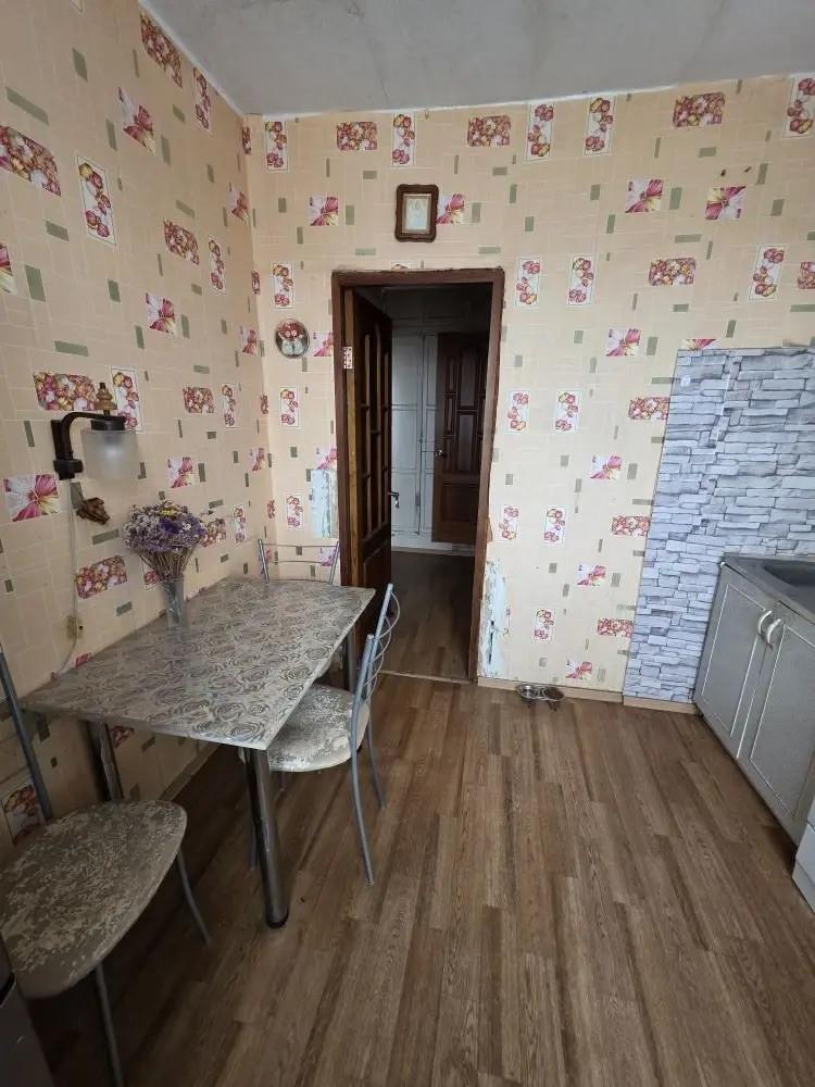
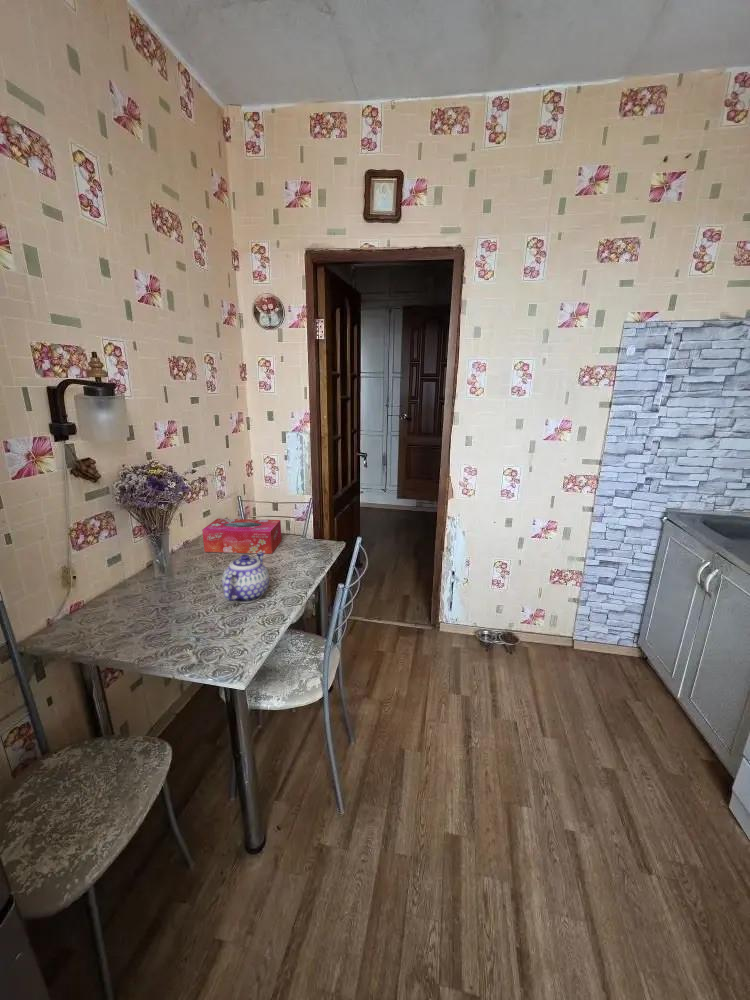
+ tissue box [201,518,283,555]
+ teapot [221,552,270,604]
